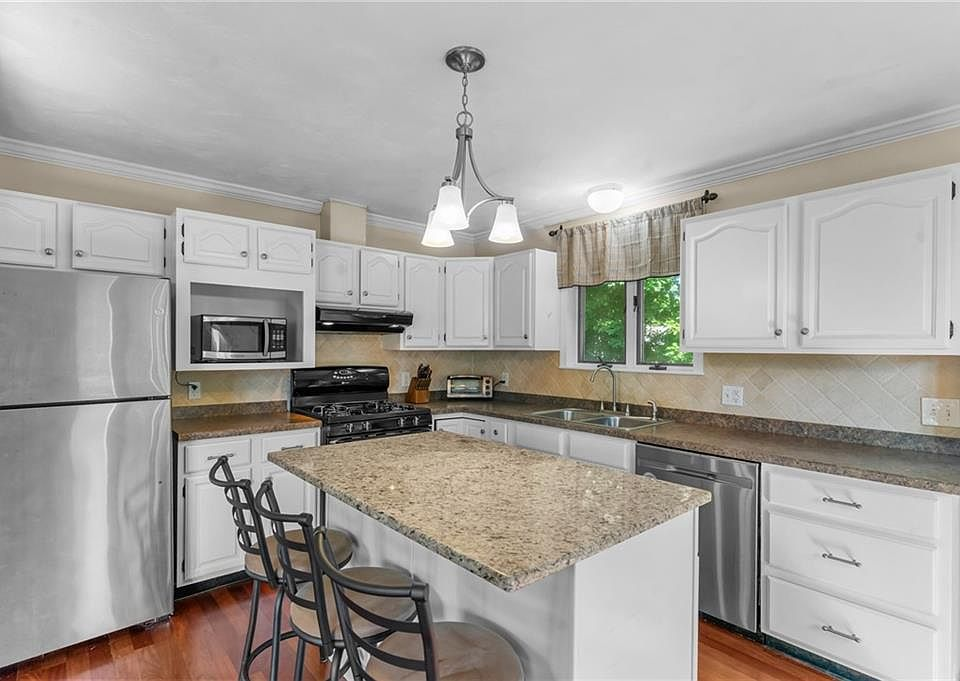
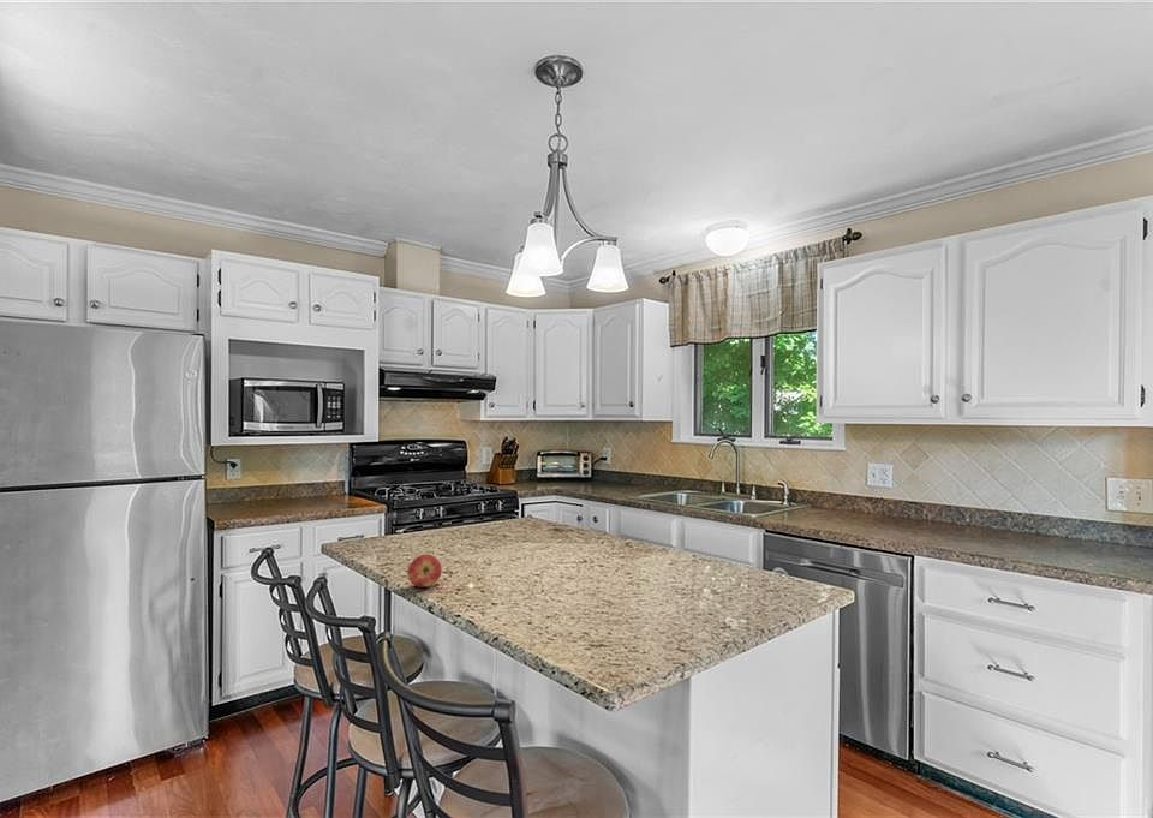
+ apple [406,553,443,589]
